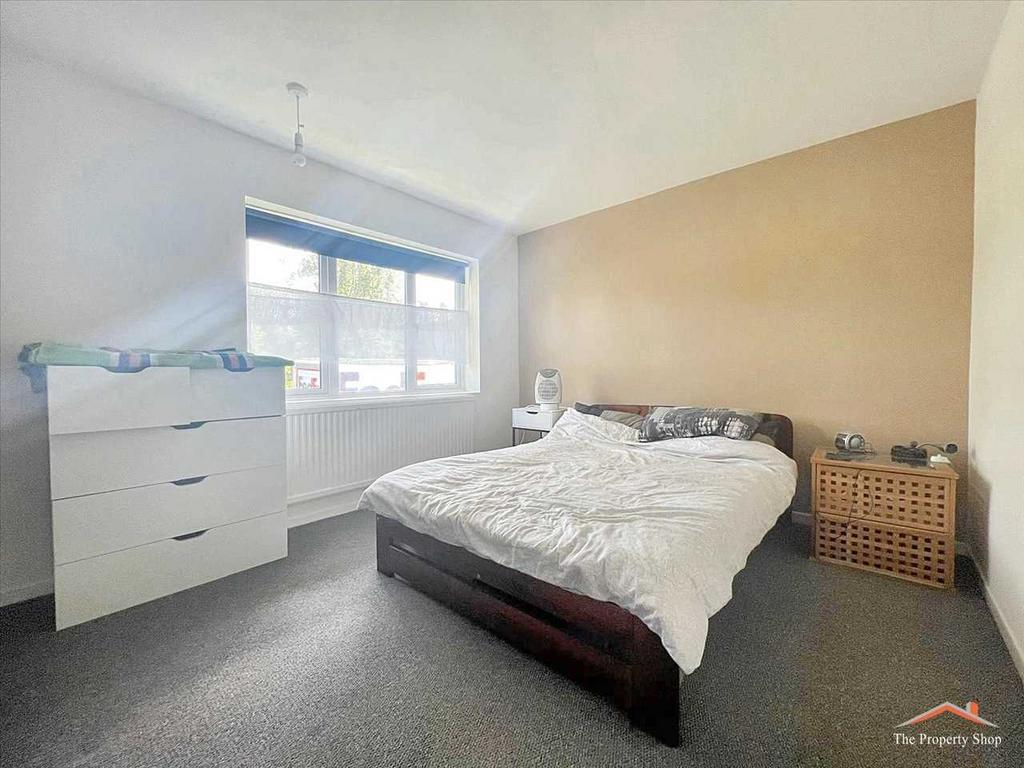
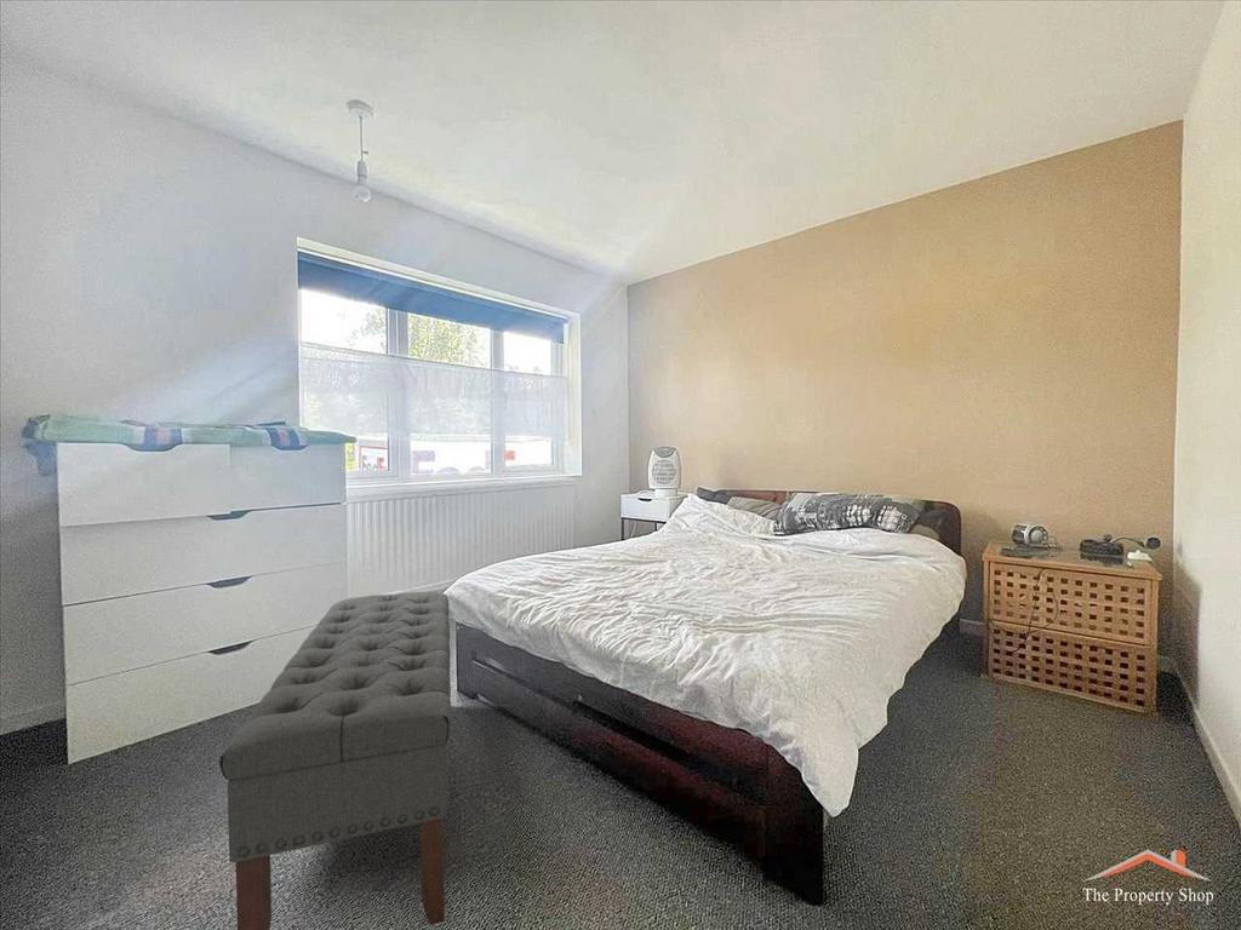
+ bench [218,591,452,930]
